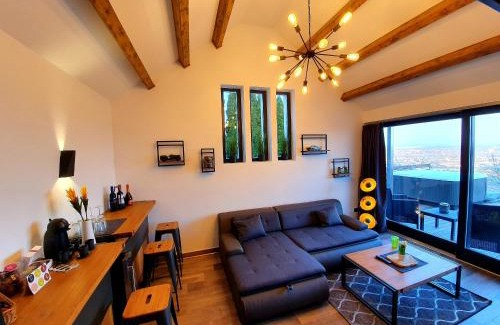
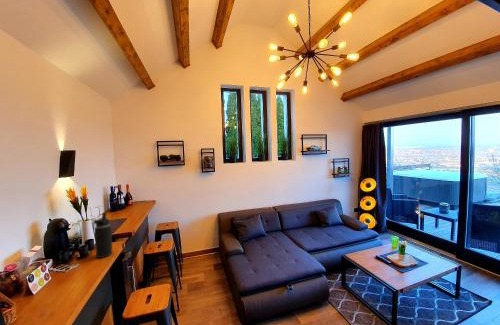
+ water bottle [92,212,114,259]
